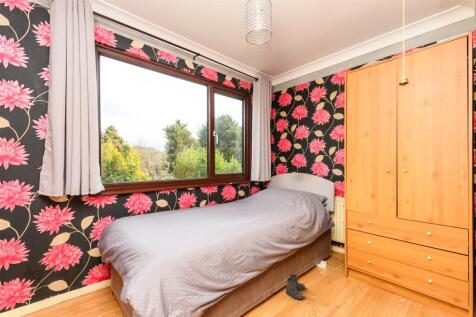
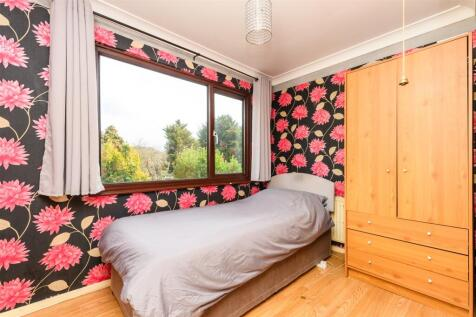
- boots [285,273,306,301]
